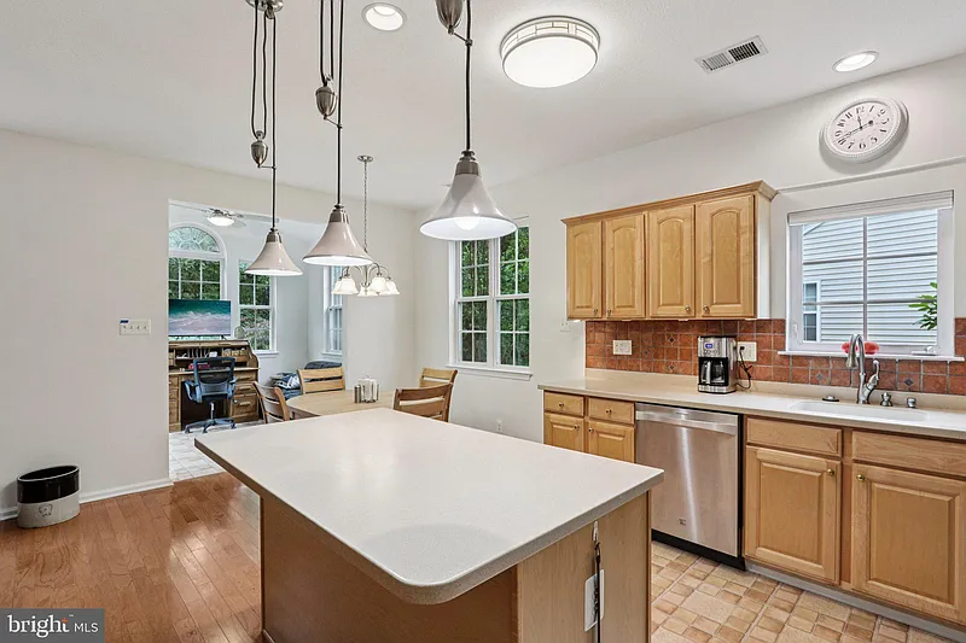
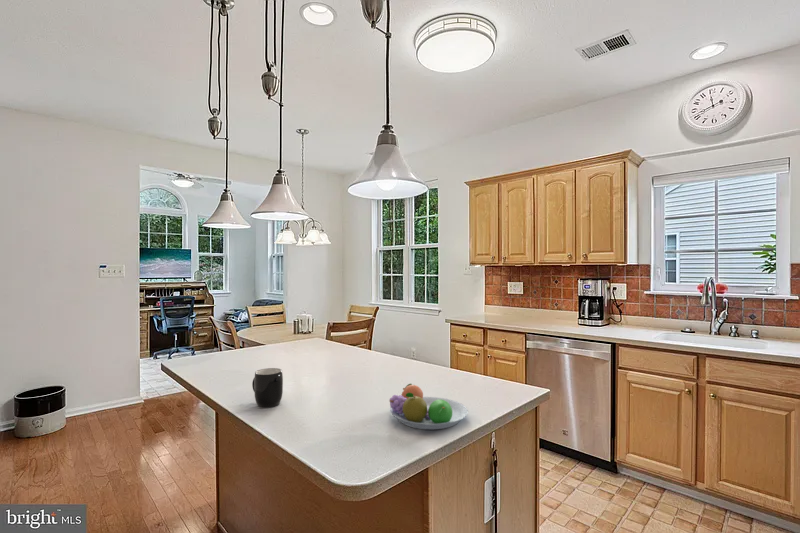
+ mug [251,367,284,409]
+ fruit bowl [388,383,469,430]
